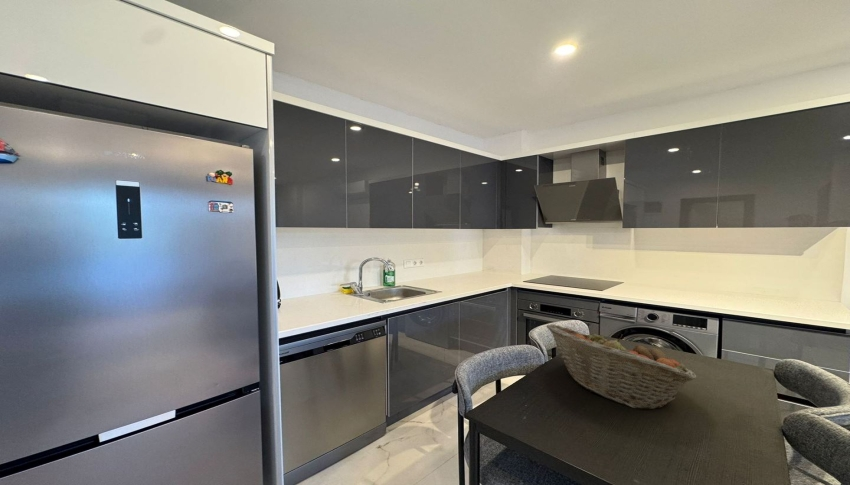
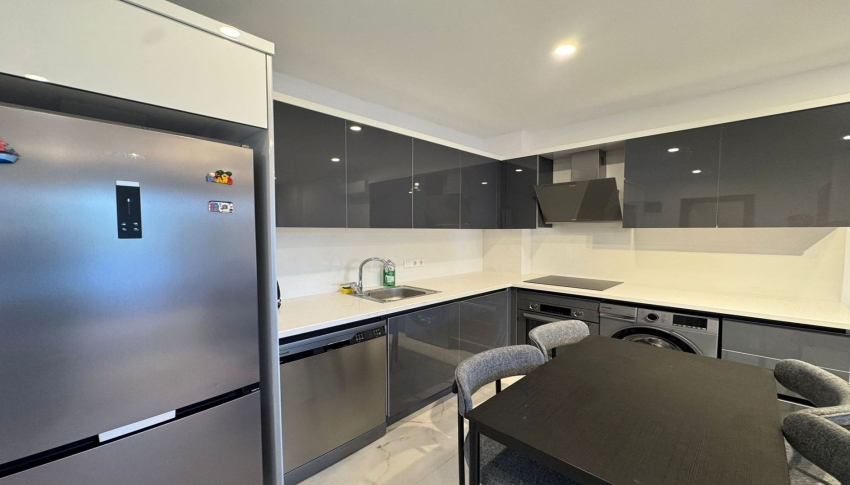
- fruit basket [545,323,697,410]
